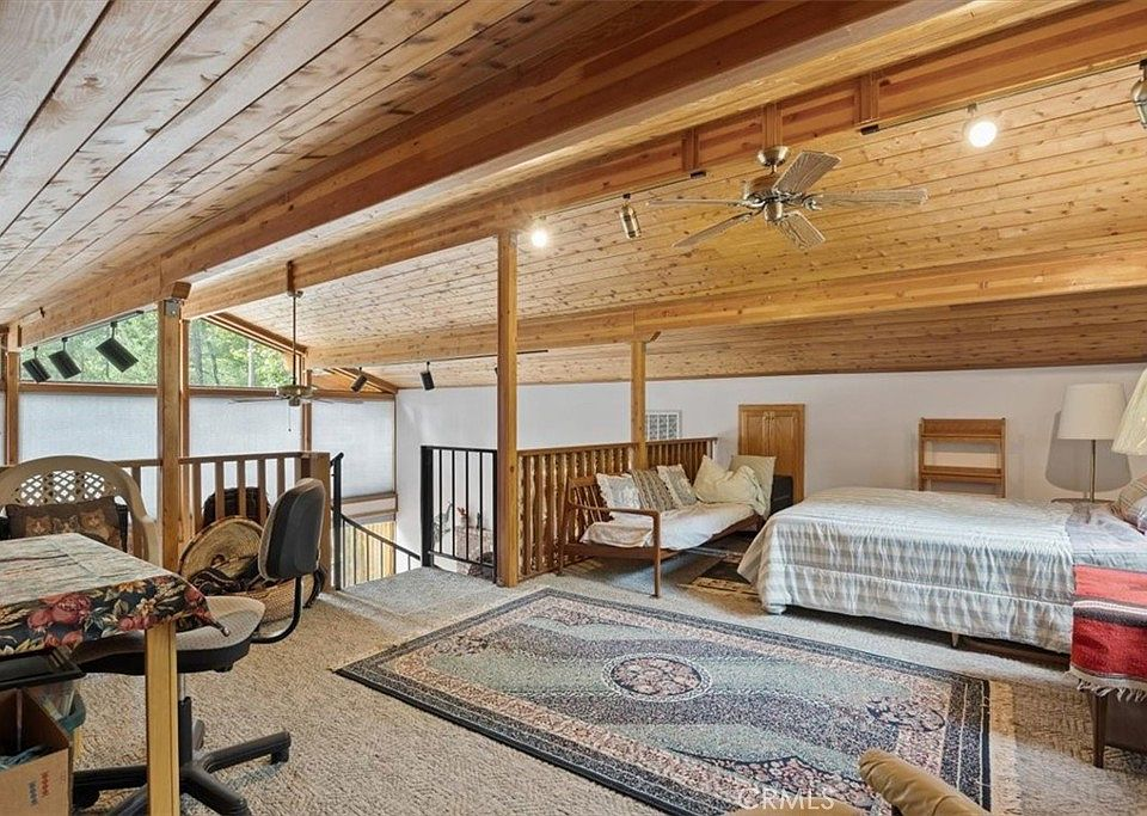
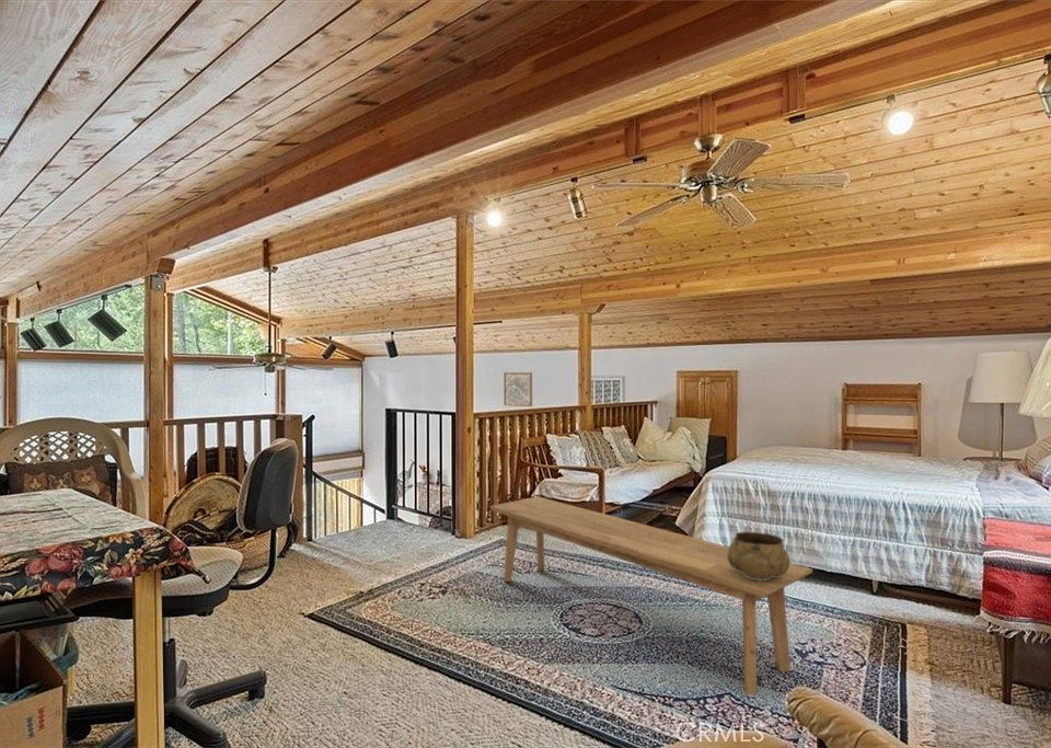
+ wall art [503,371,533,407]
+ bench [488,496,813,697]
+ decorative bowl [727,531,792,580]
